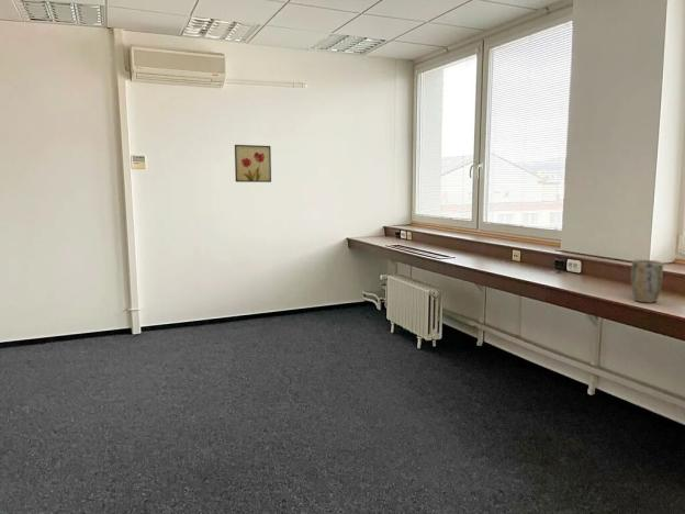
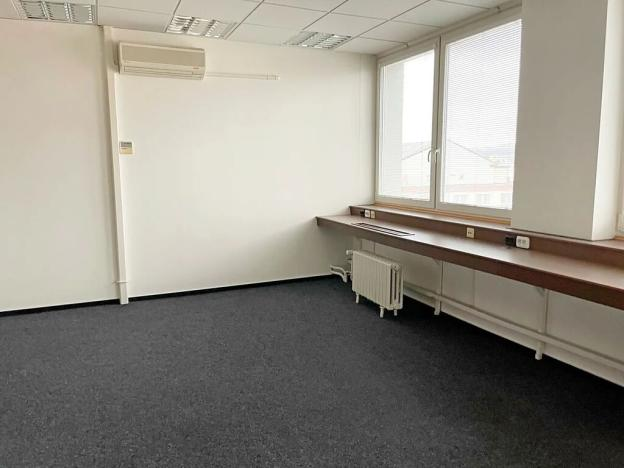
- wall art [234,144,272,183]
- plant pot [630,259,664,304]
